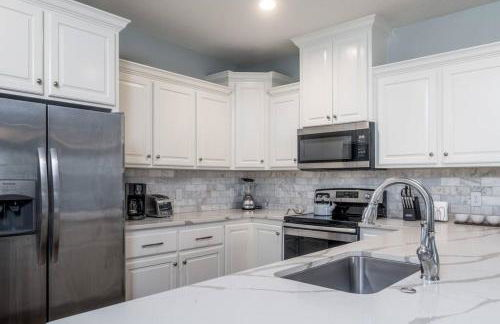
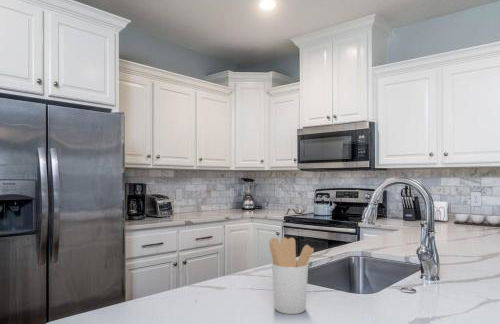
+ utensil holder [268,236,315,315]
